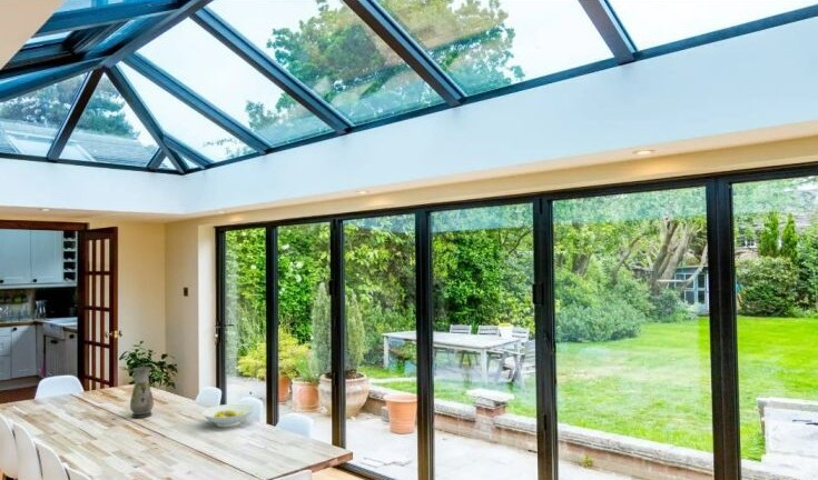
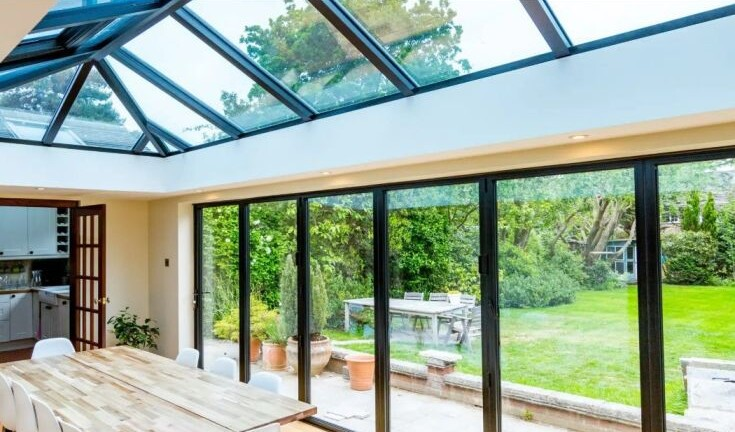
- vase [129,366,155,419]
- bowl [200,402,256,428]
